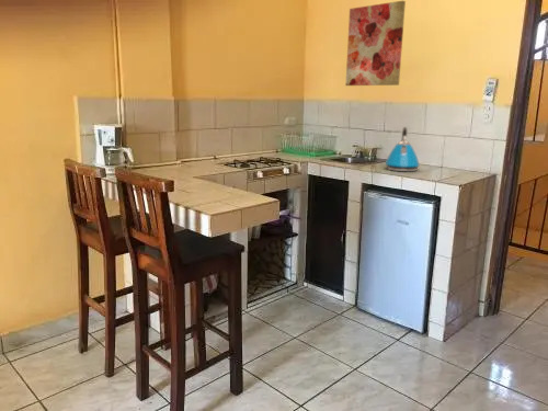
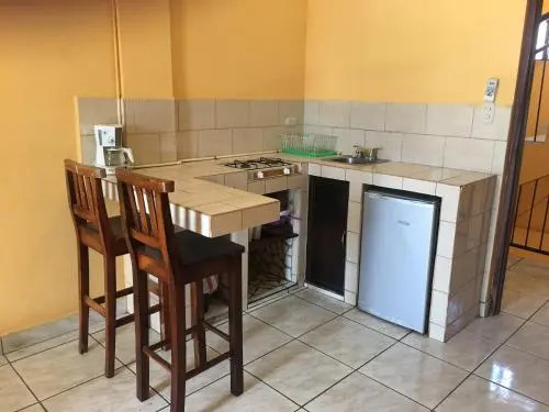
- kettle [384,126,421,172]
- wall art [344,0,407,87]
